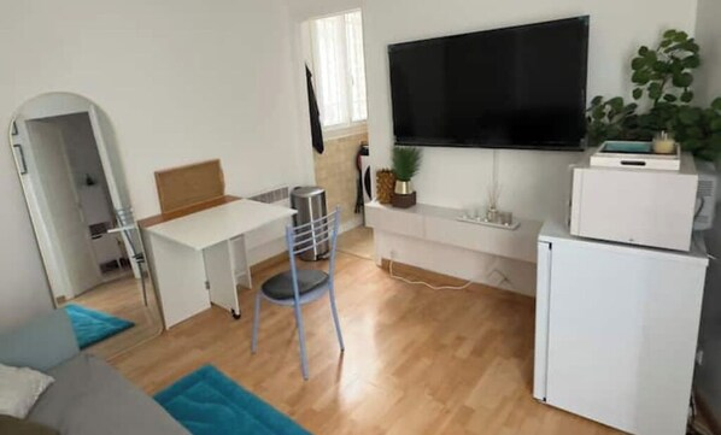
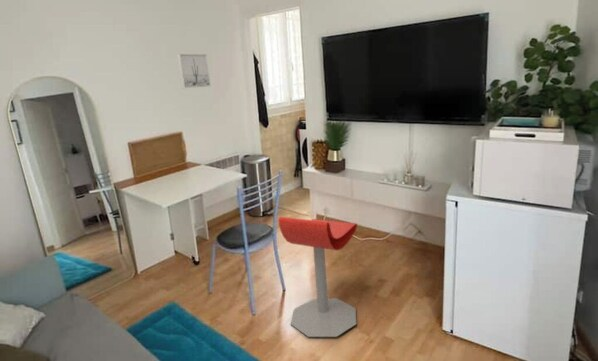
+ stool [278,216,358,338]
+ wall art [176,53,212,89]
